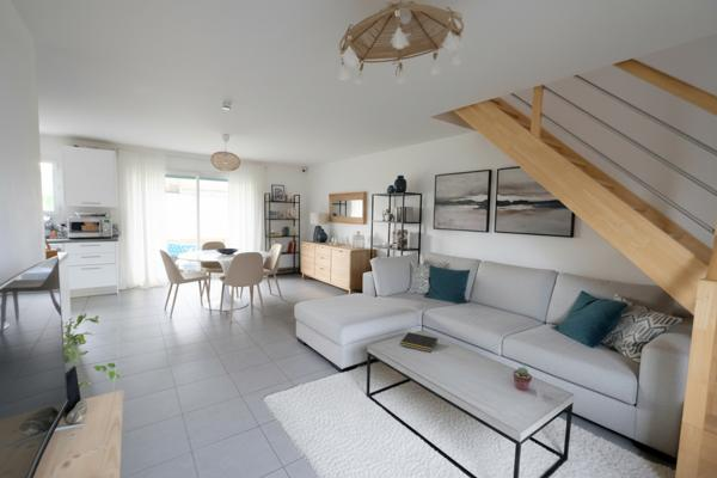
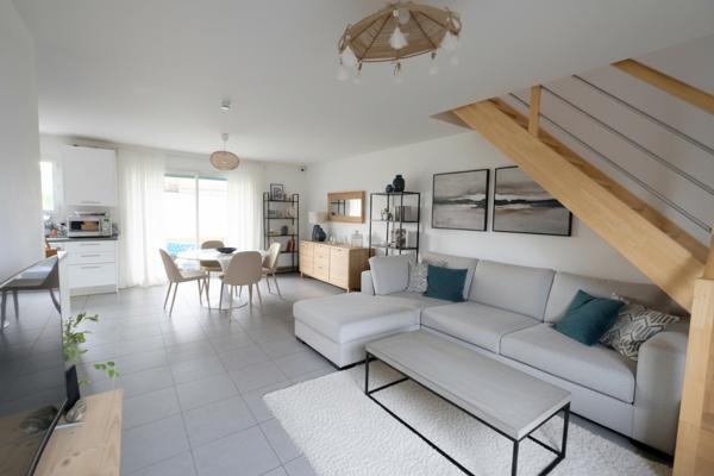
- potted succulent [511,366,533,392]
- notepad [399,331,439,353]
